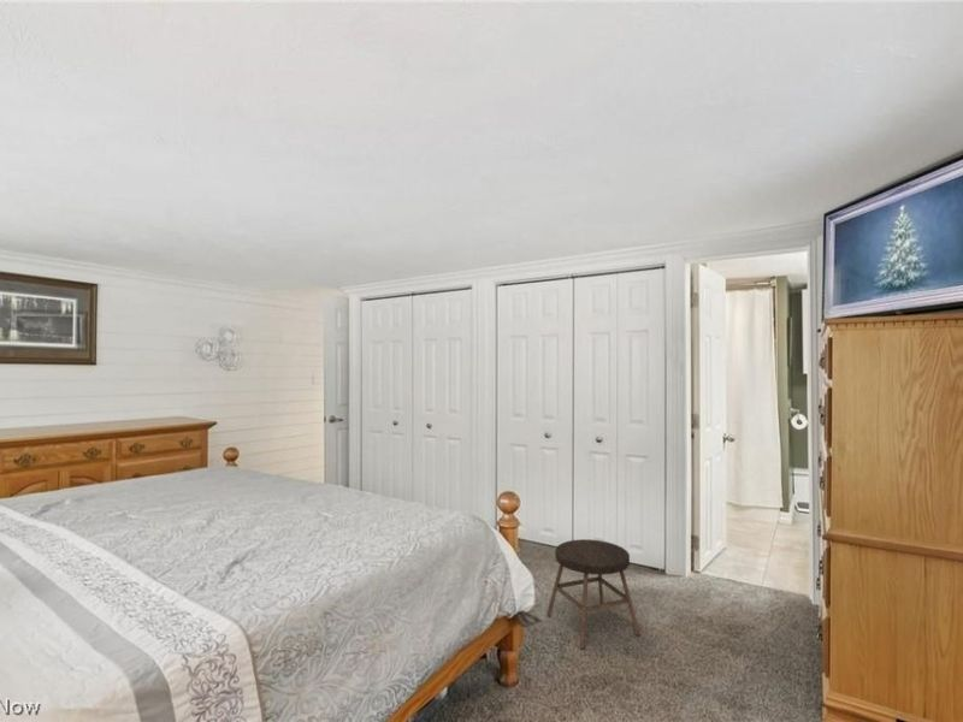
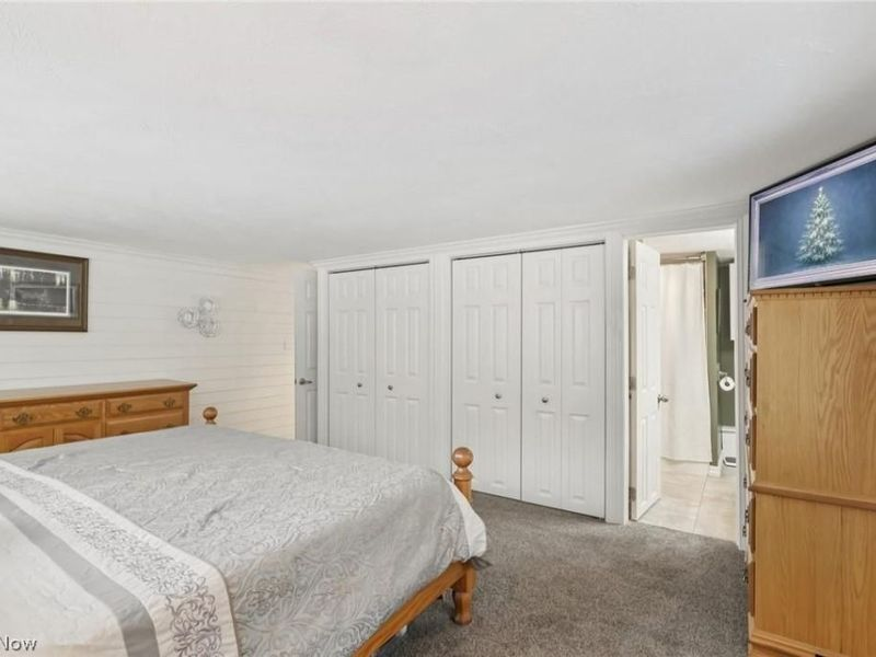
- stool [545,538,642,650]
